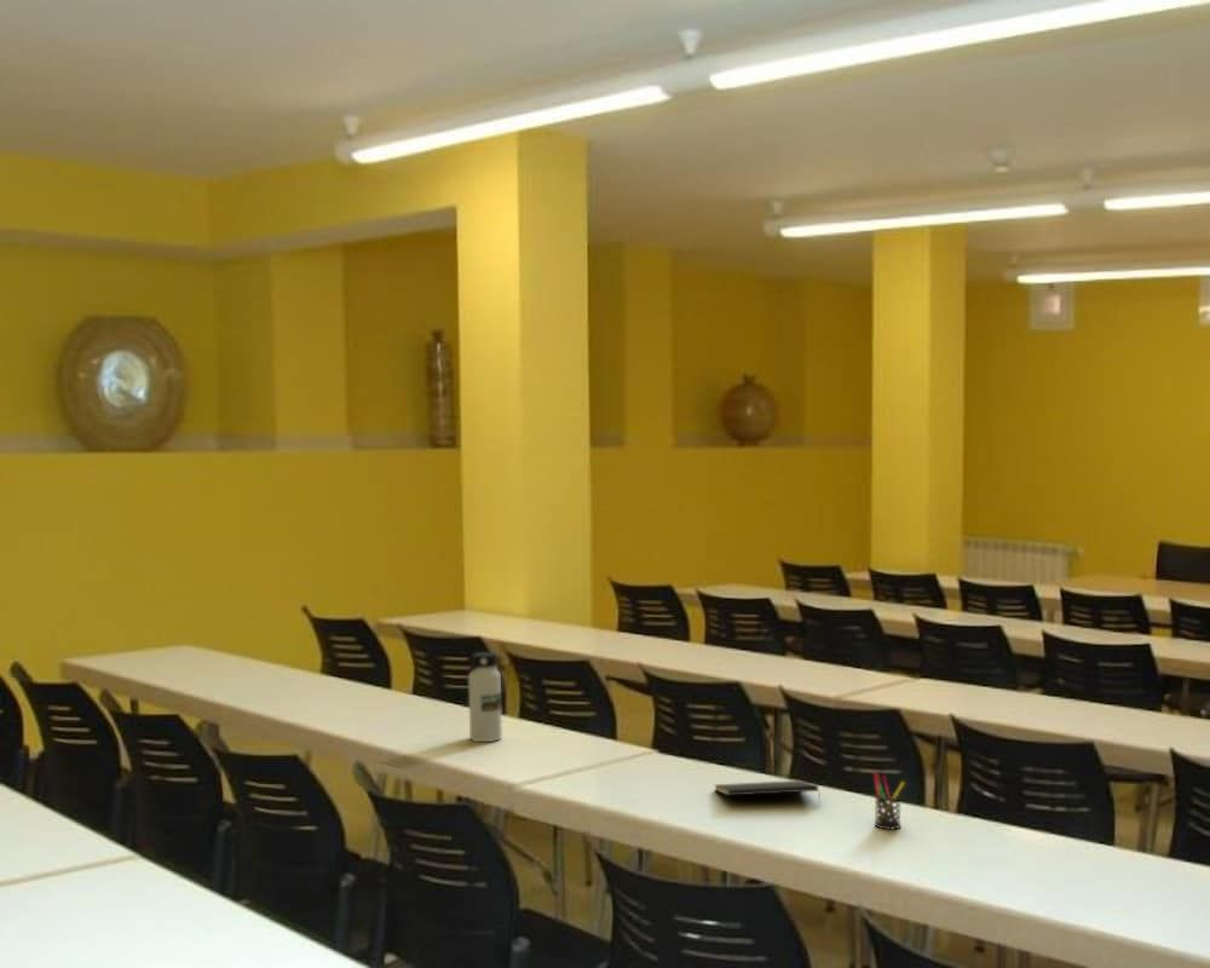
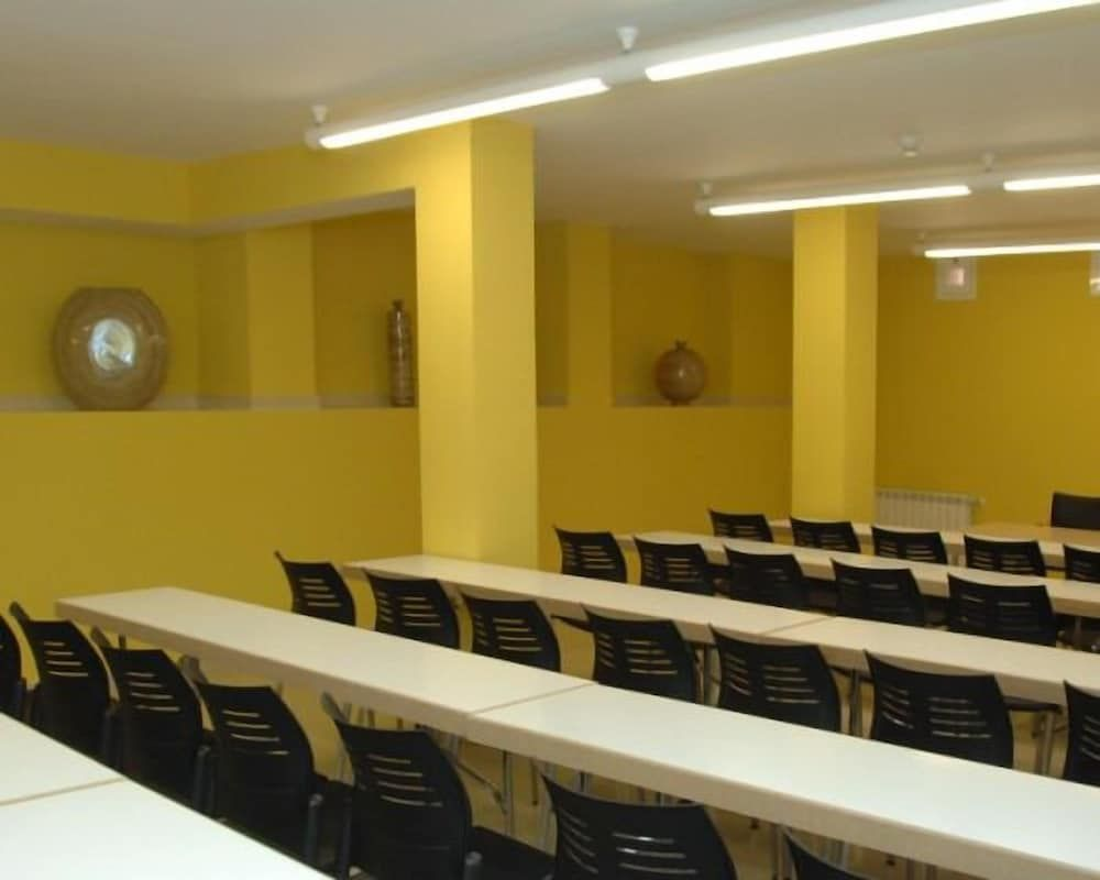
- pen holder [872,771,906,831]
- notepad [714,779,822,803]
- water bottle [467,651,503,743]
